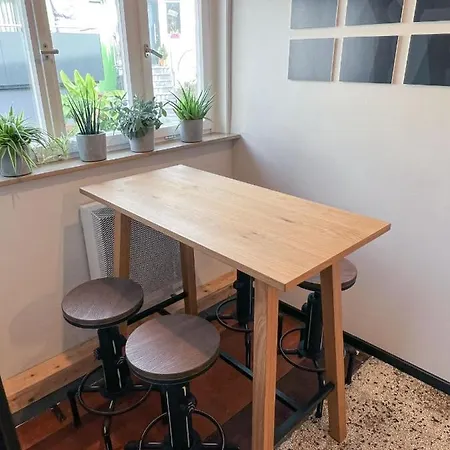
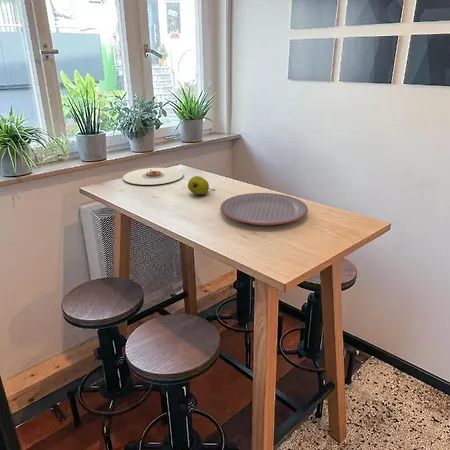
+ fruit [187,175,216,196]
+ plate [122,167,184,186]
+ plate [219,192,309,226]
